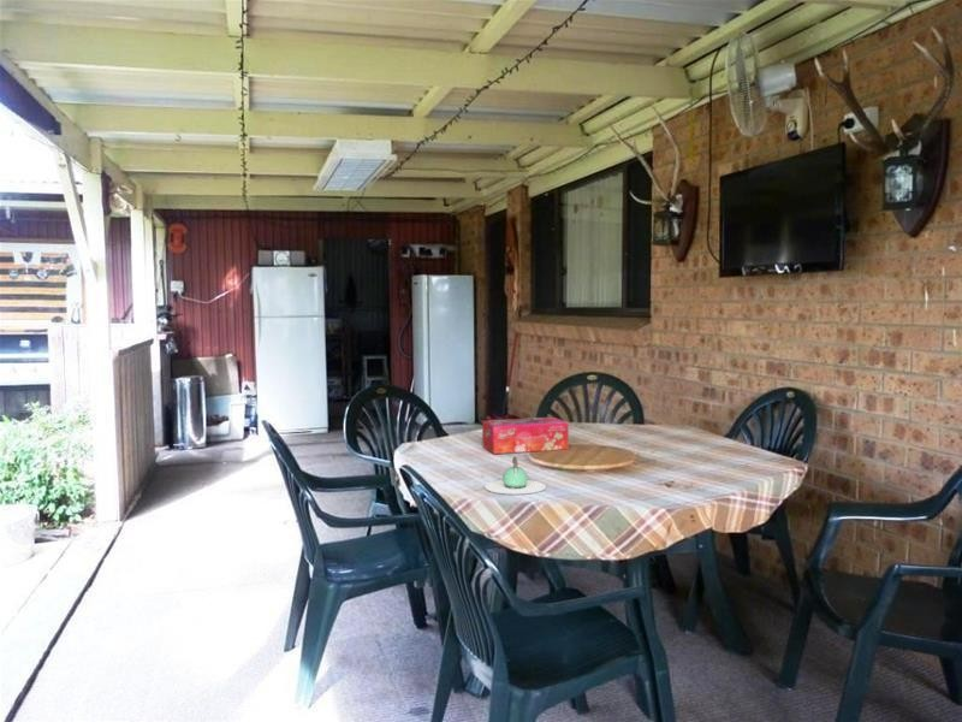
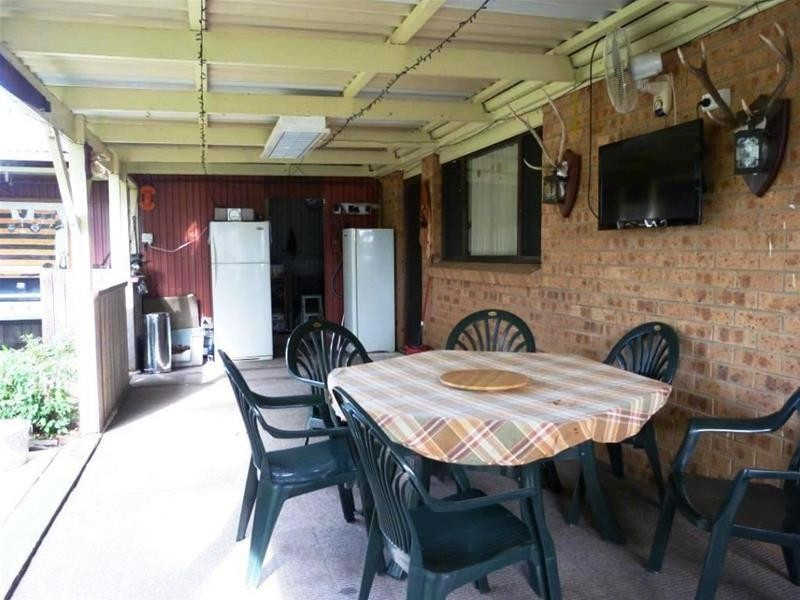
- tissue box [481,416,570,455]
- teapot [483,456,547,495]
